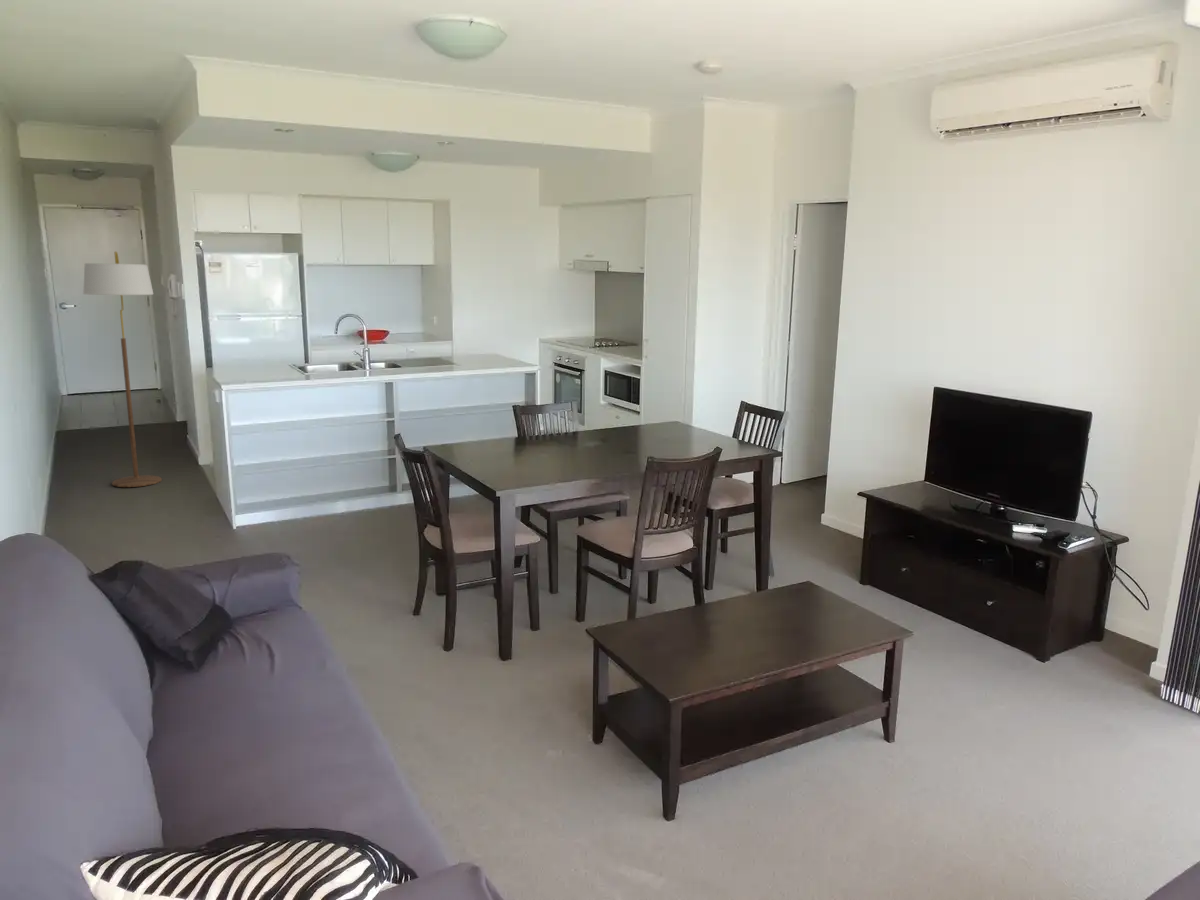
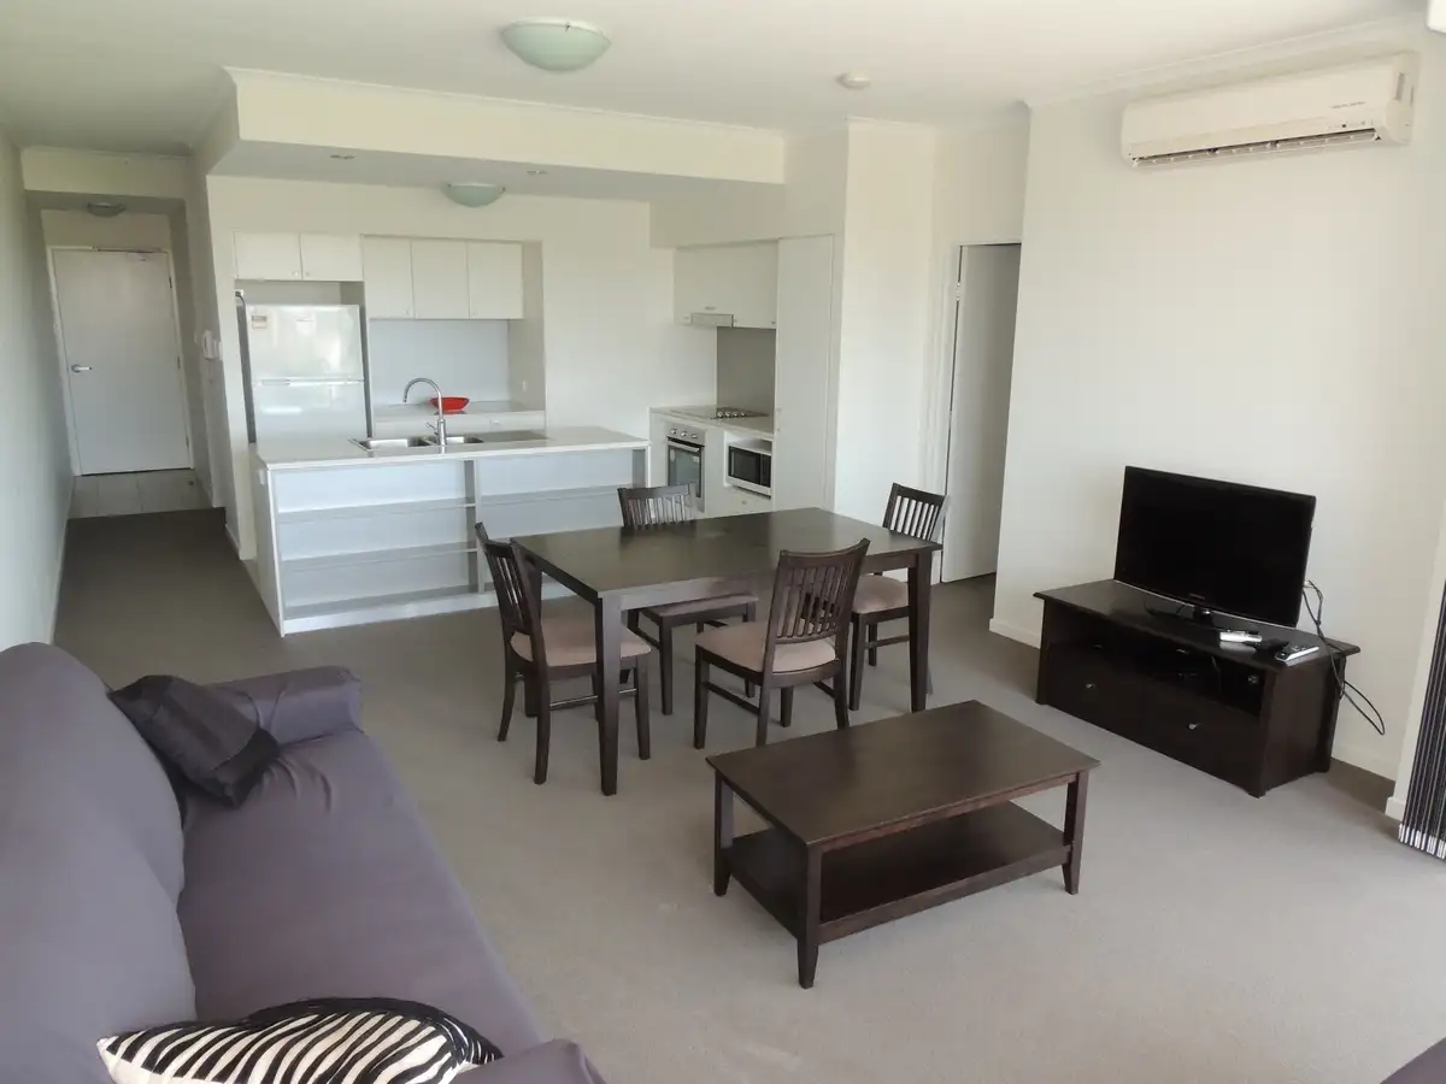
- floor lamp [82,250,163,488]
